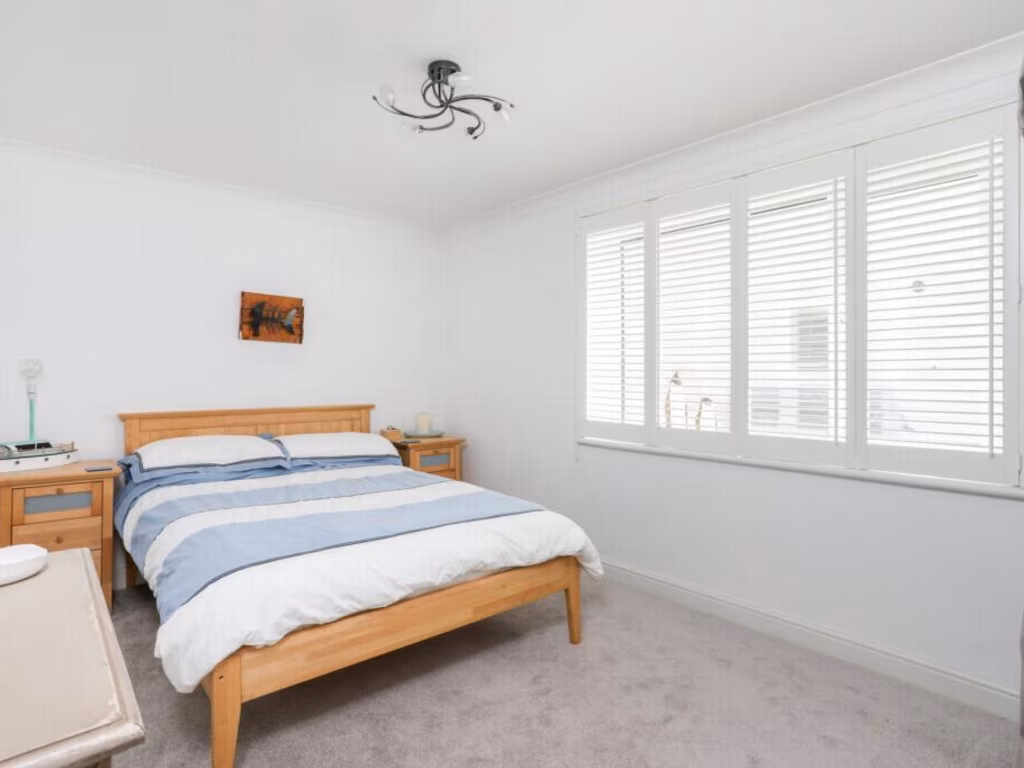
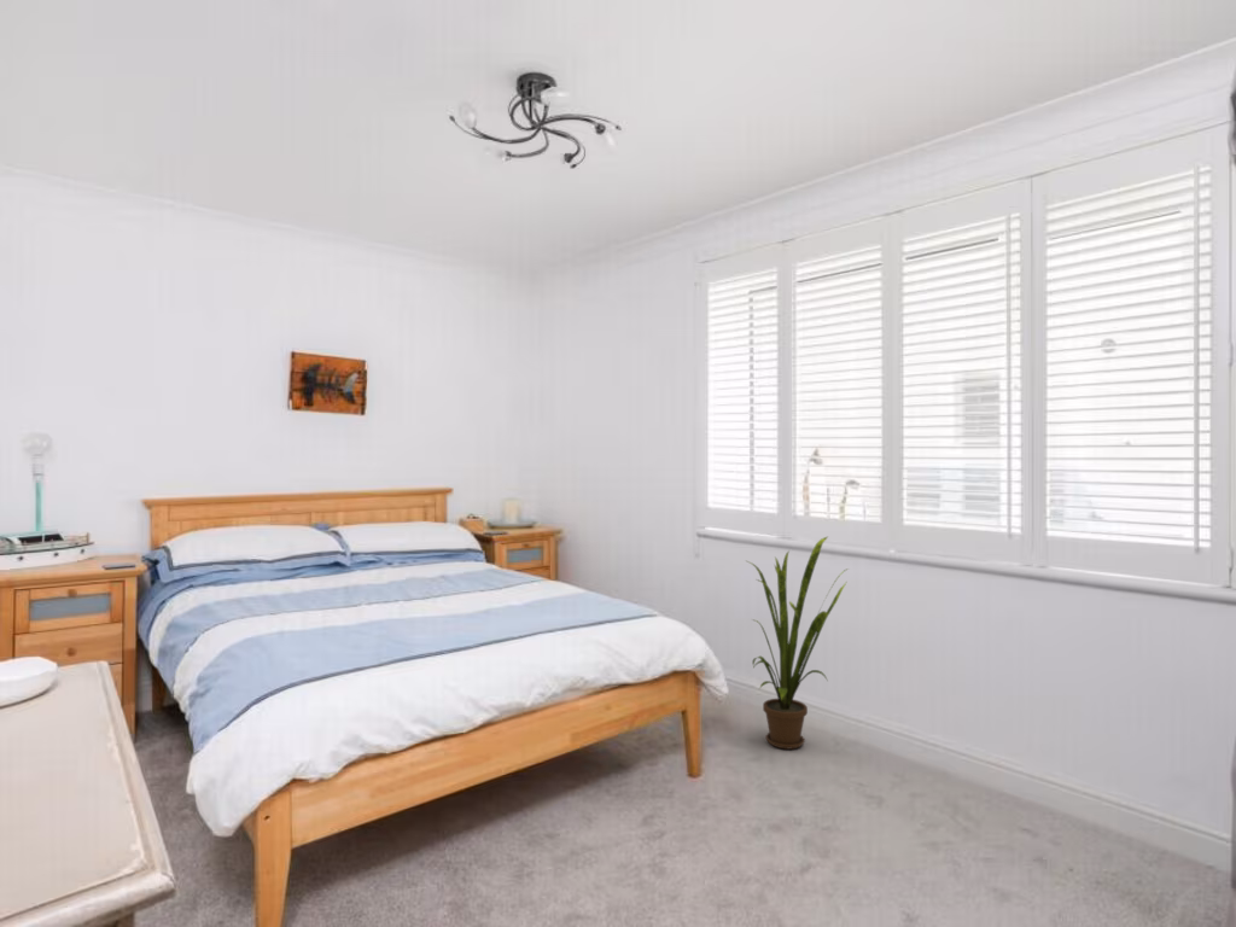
+ house plant [744,536,850,751]
